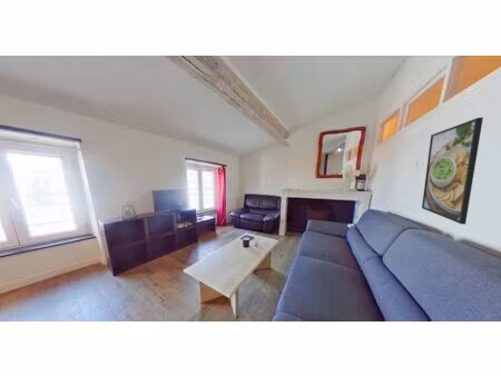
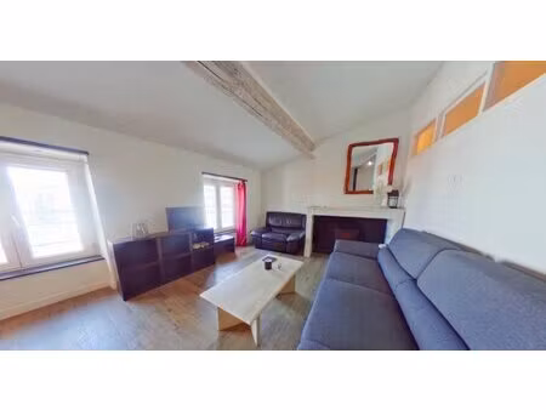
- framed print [421,116,484,226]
